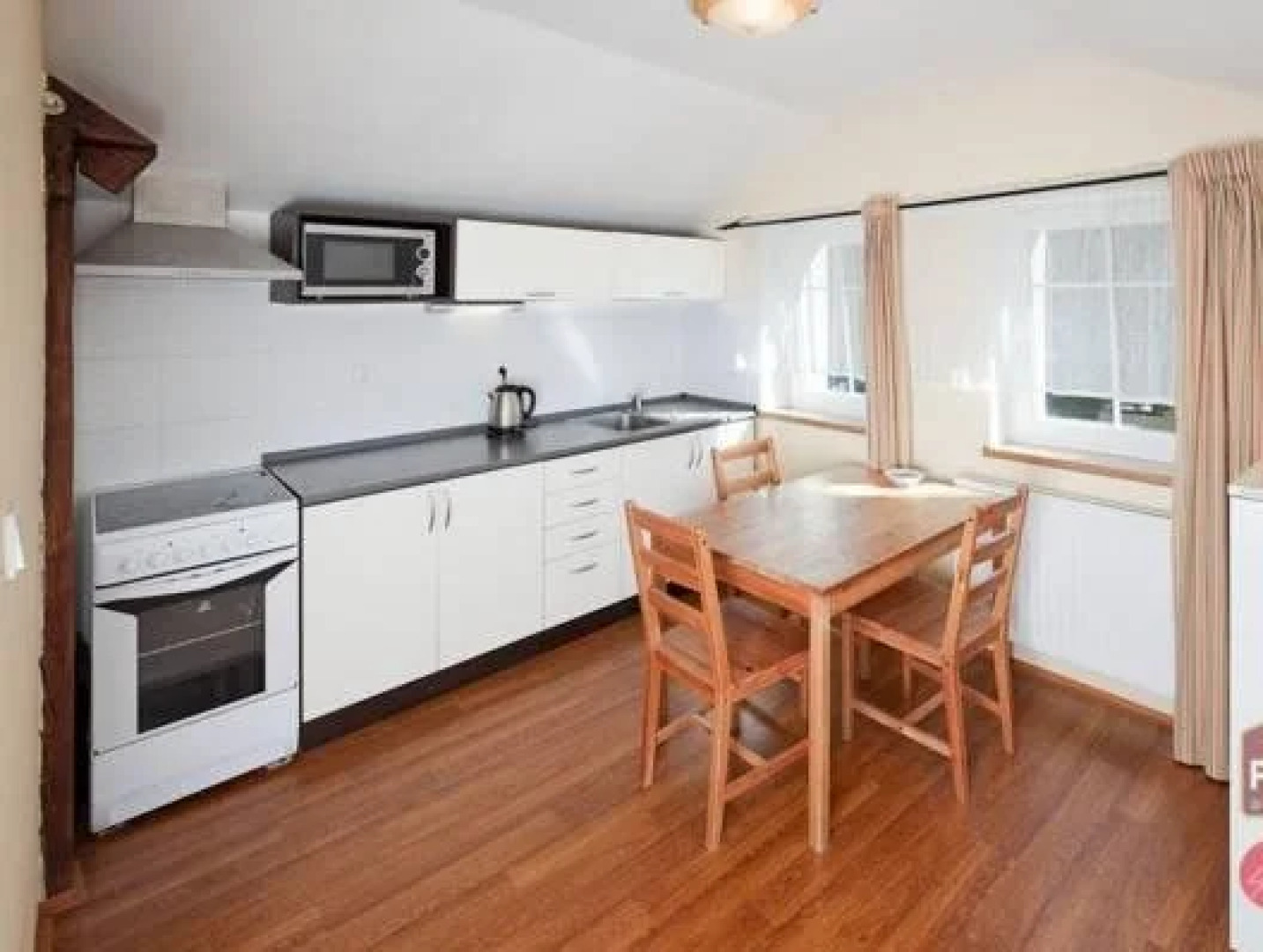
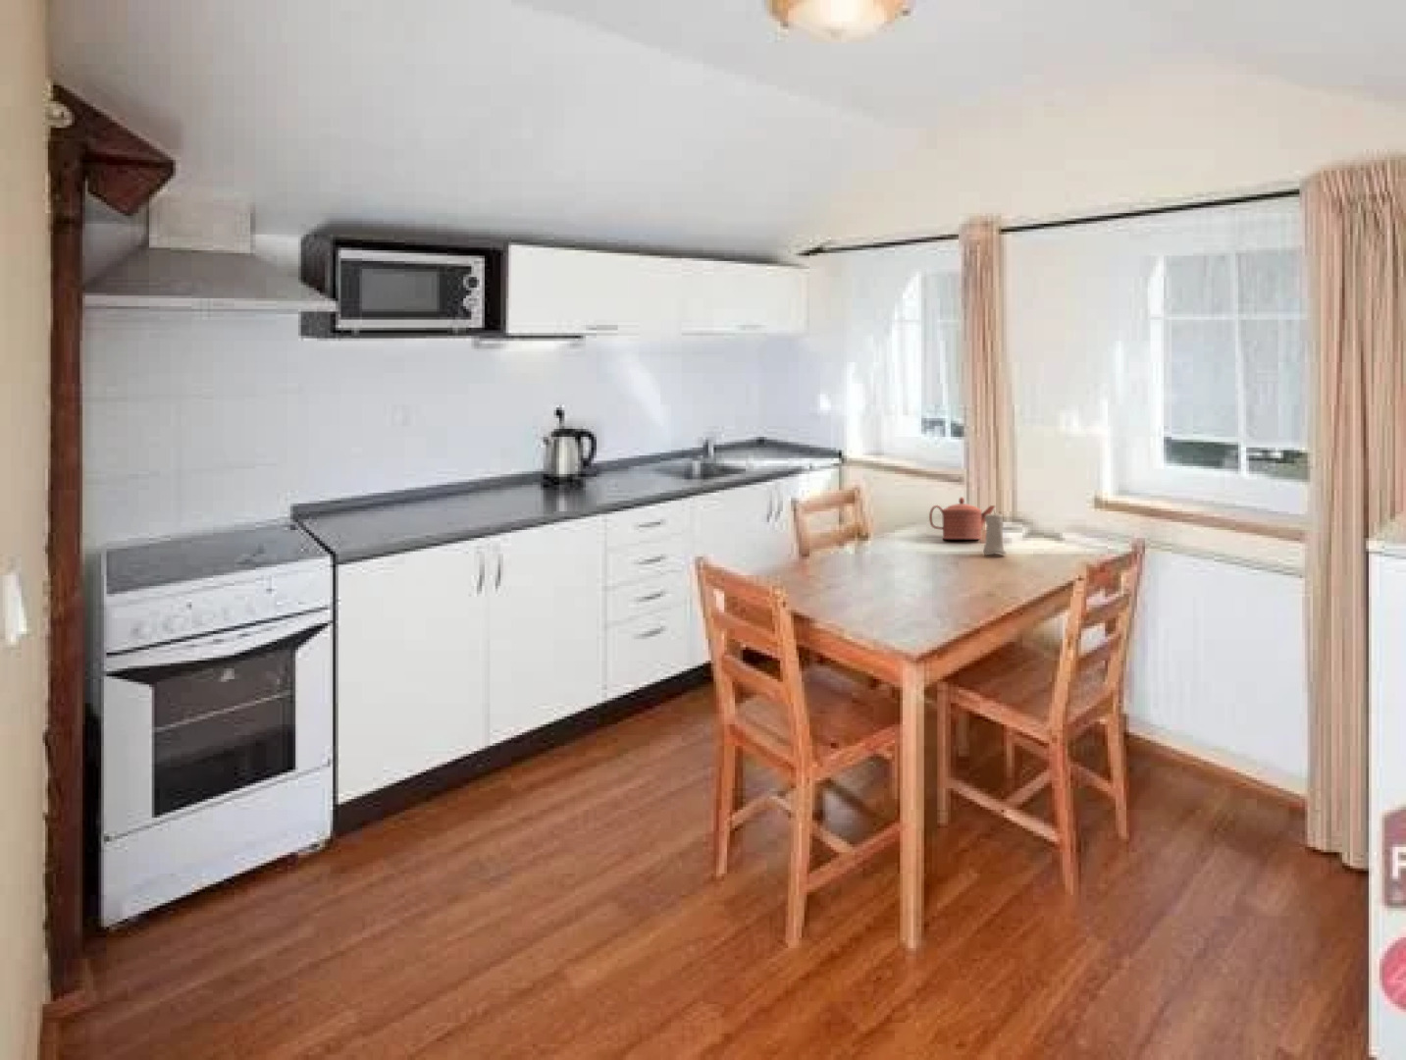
+ teapot [928,495,996,540]
+ candle [982,509,1006,556]
